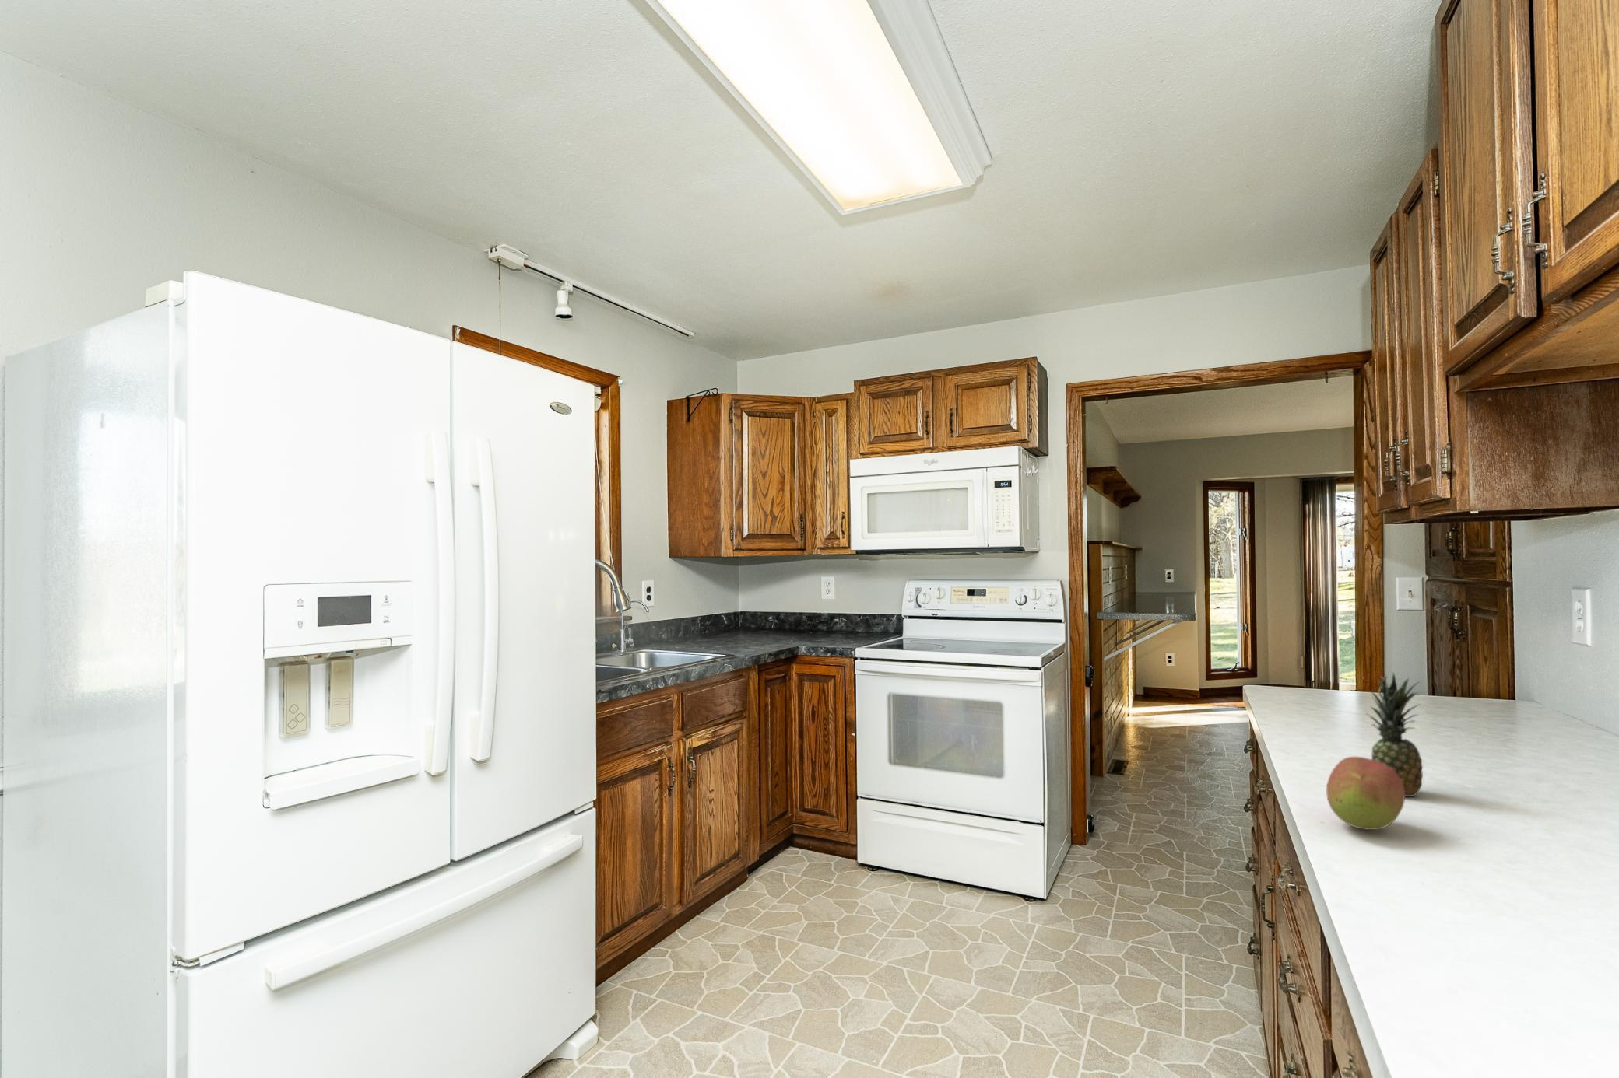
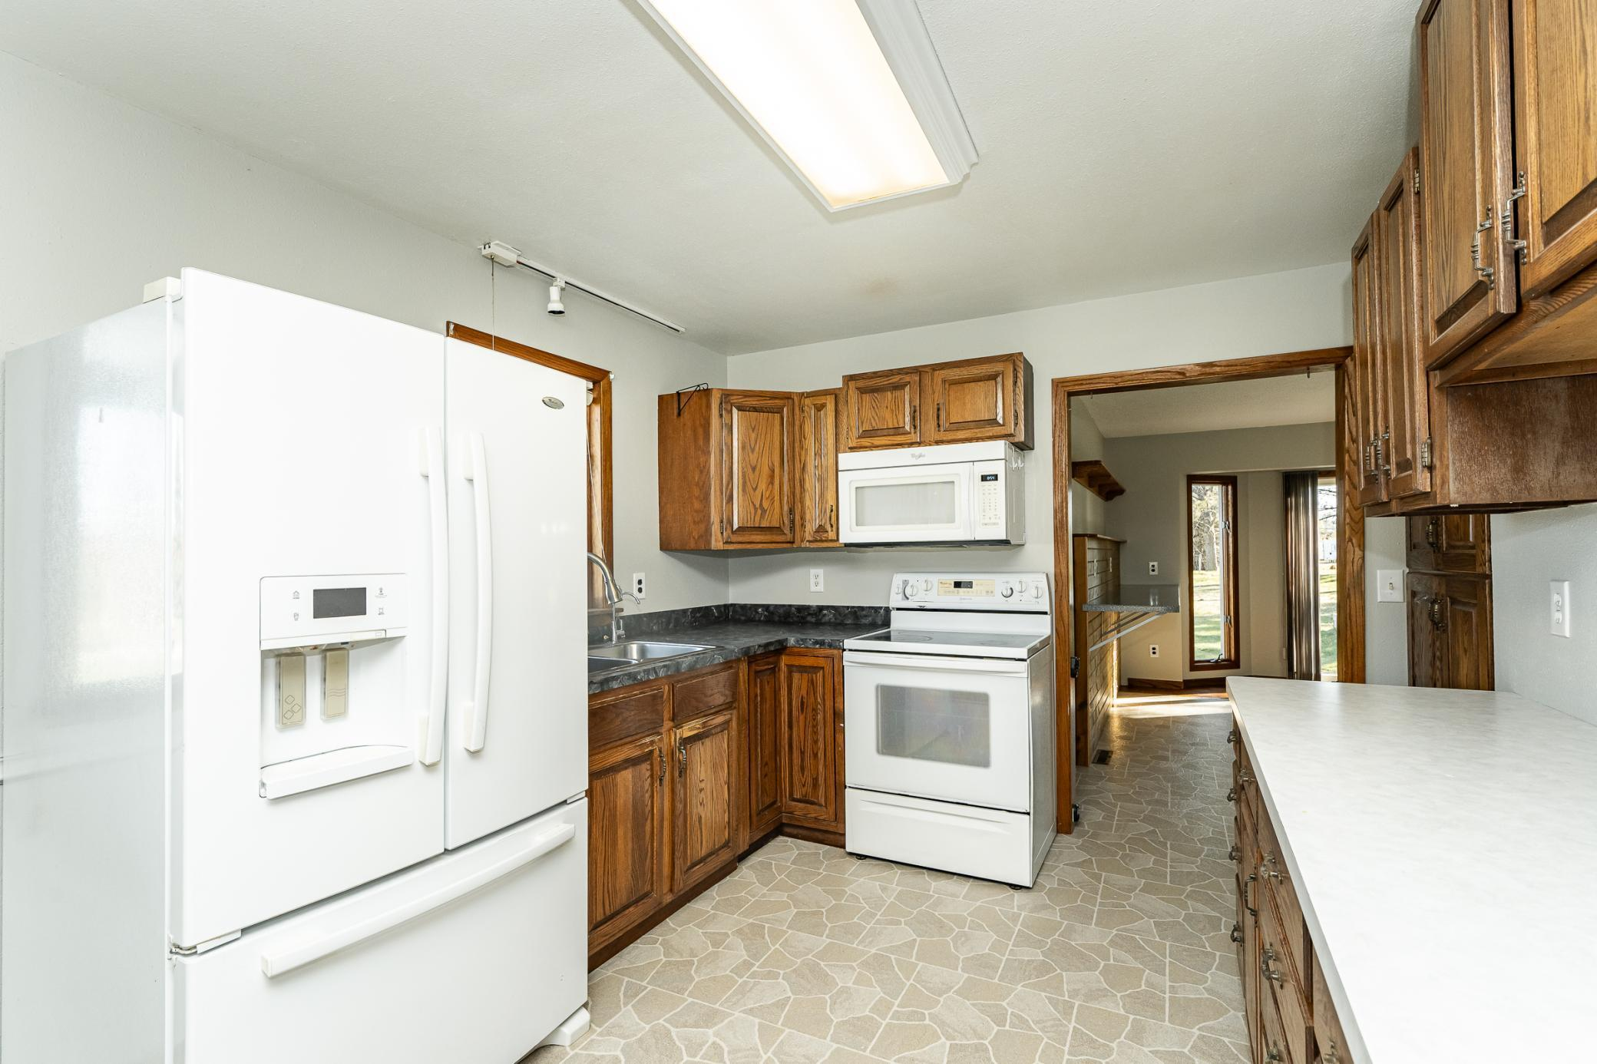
- fruit [1365,673,1424,798]
- fruit [1325,756,1406,830]
